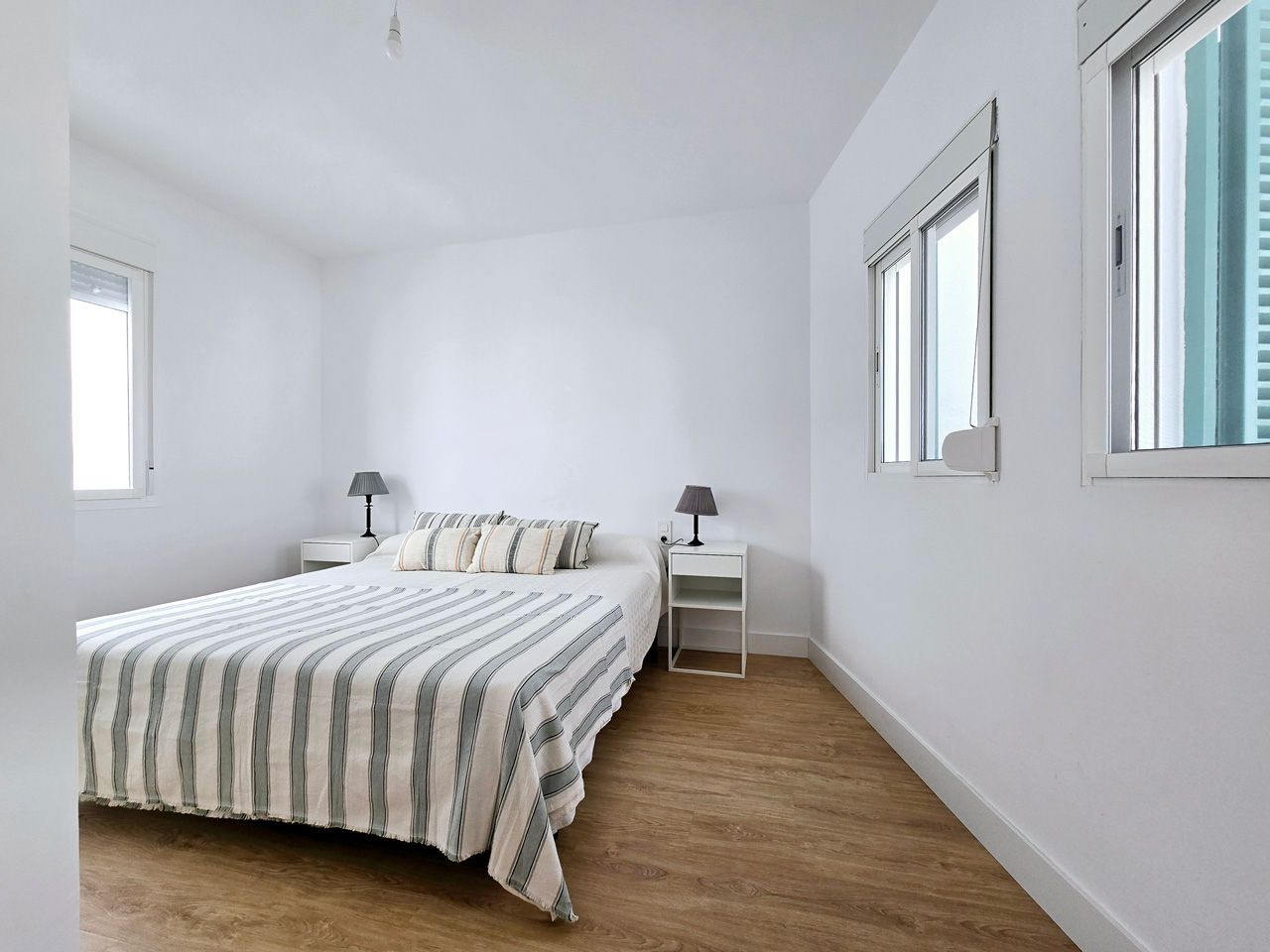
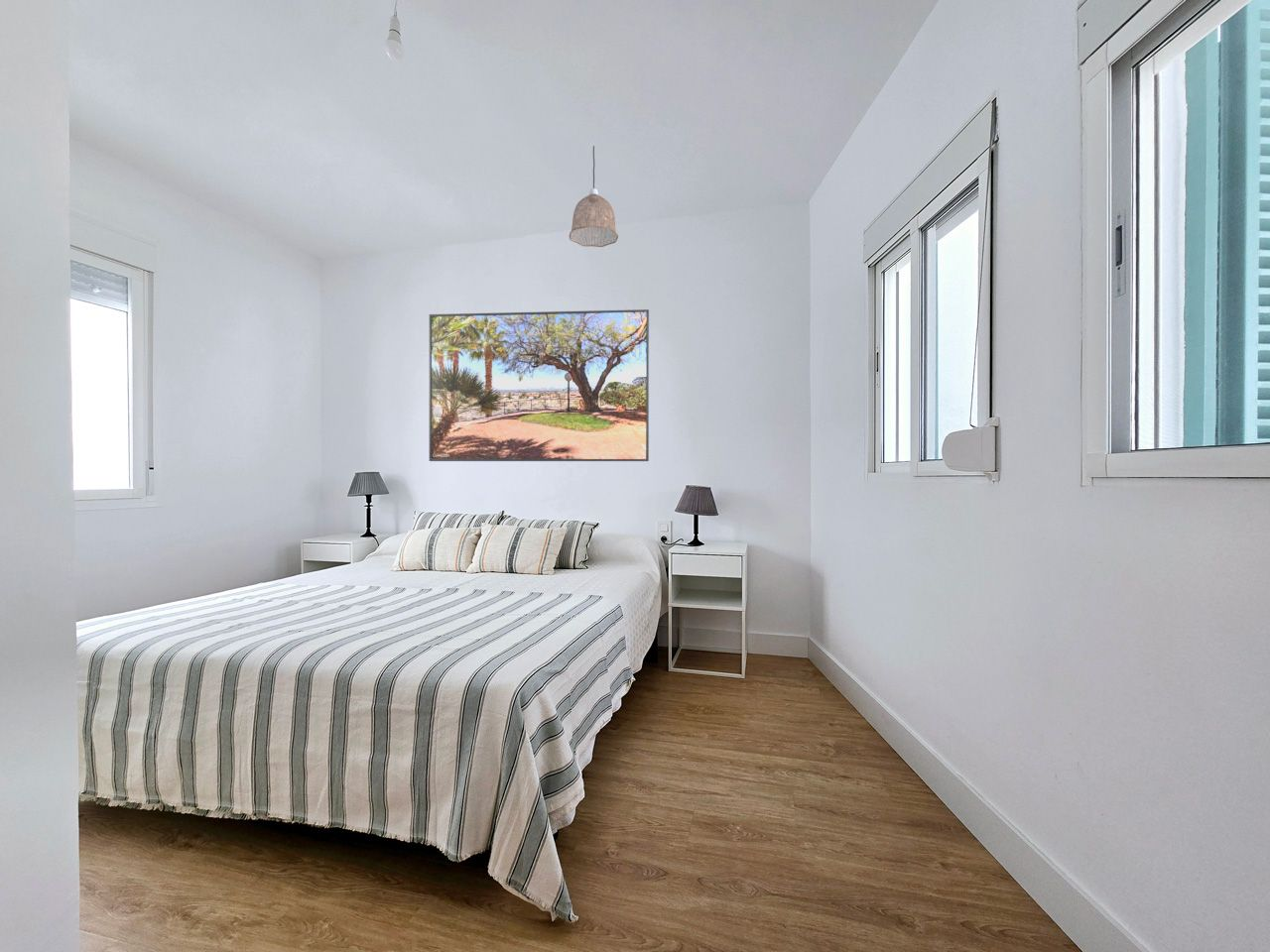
+ pendant lamp [569,145,619,248]
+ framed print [429,308,650,462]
